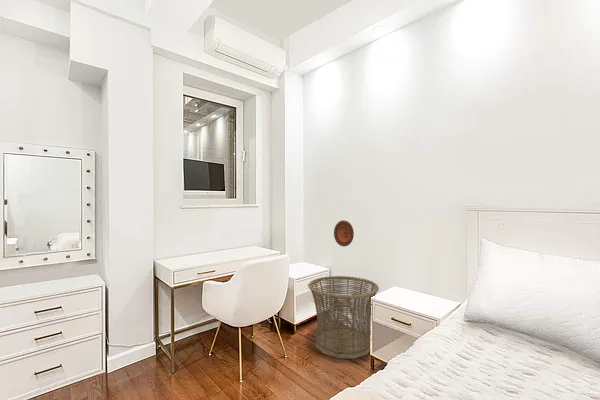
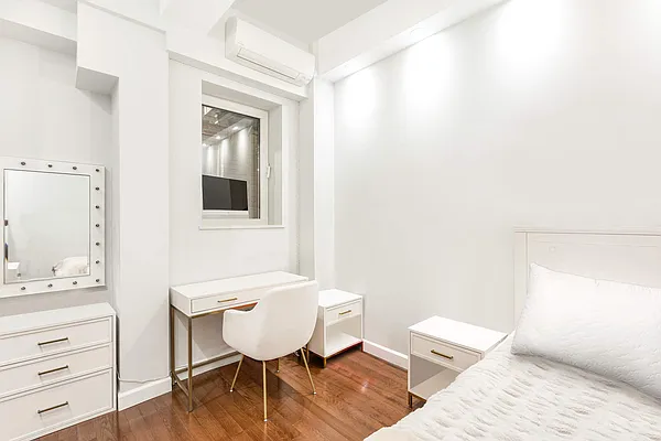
- decorative plate [333,219,355,247]
- basket [308,275,380,360]
